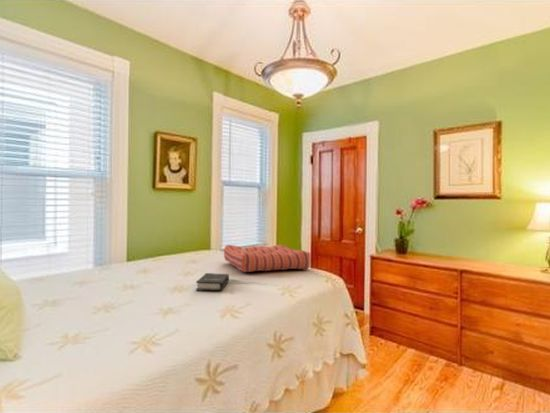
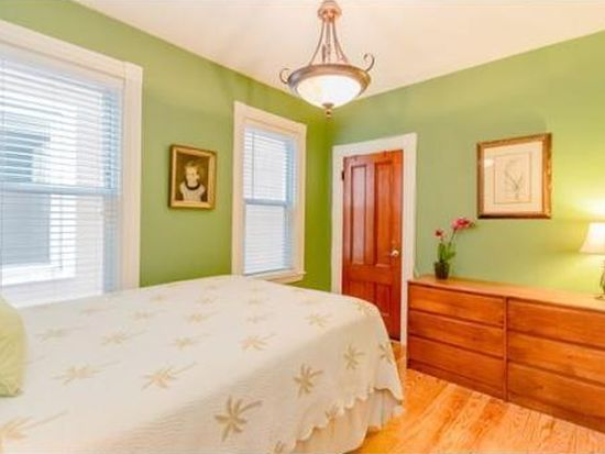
- seat cushion [223,244,311,273]
- hardback book [195,272,230,292]
